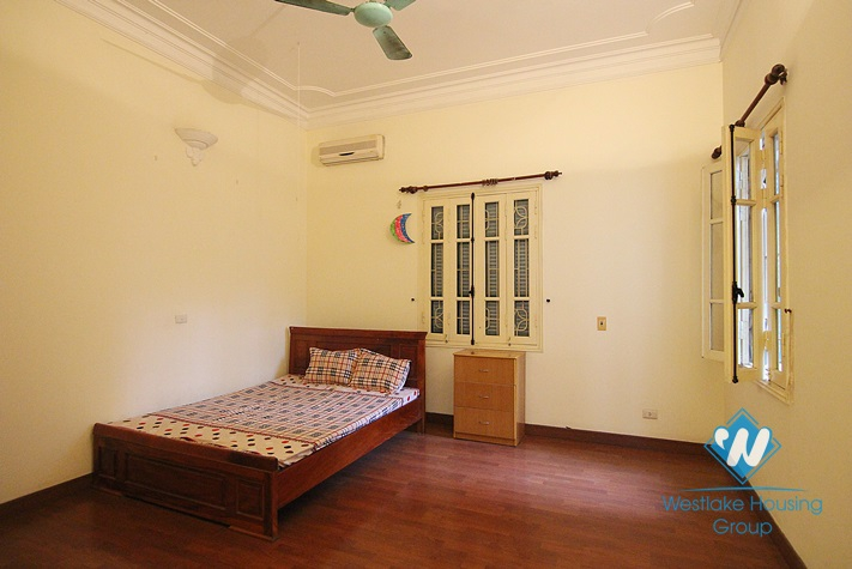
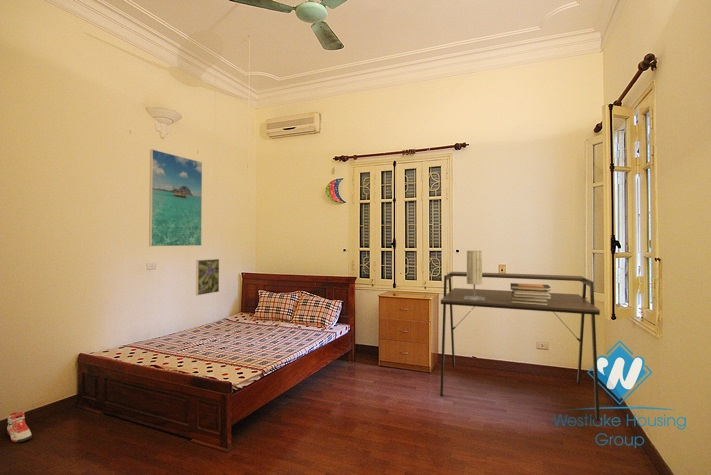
+ desk [439,271,601,422]
+ table lamp [464,250,485,301]
+ sneaker [6,411,33,443]
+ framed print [195,258,220,296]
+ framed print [148,148,203,247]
+ book stack [510,282,552,306]
